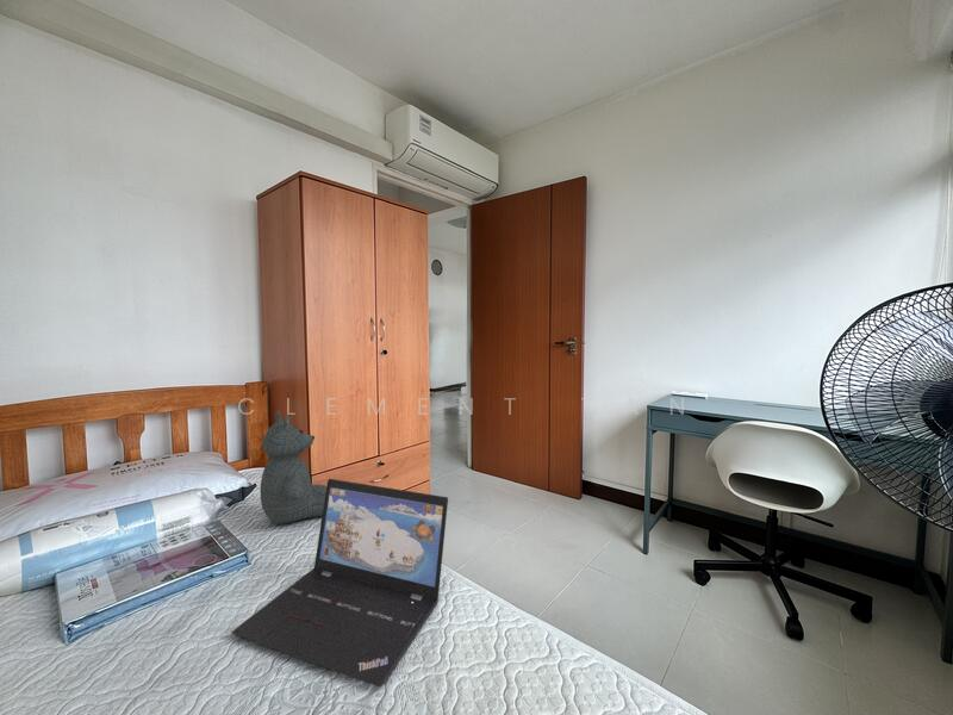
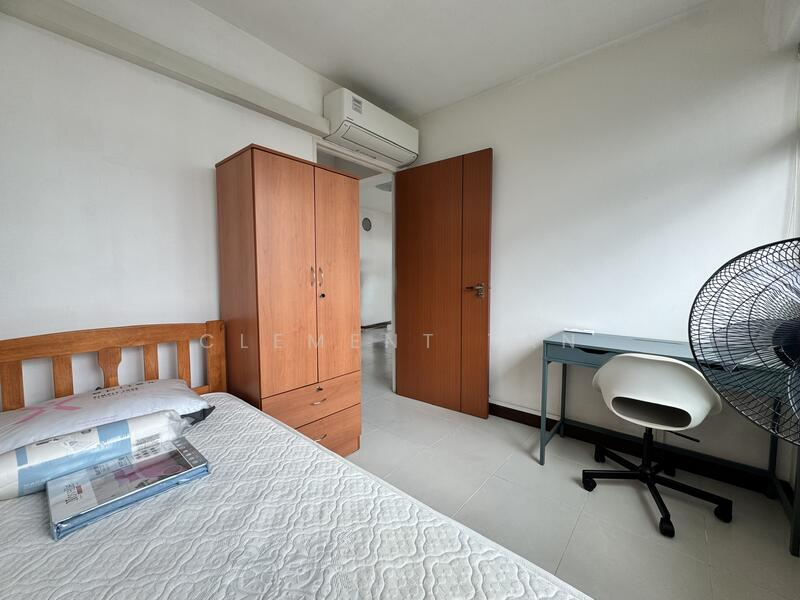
- laptop [230,478,449,688]
- teddy bear [260,410,328,526]
